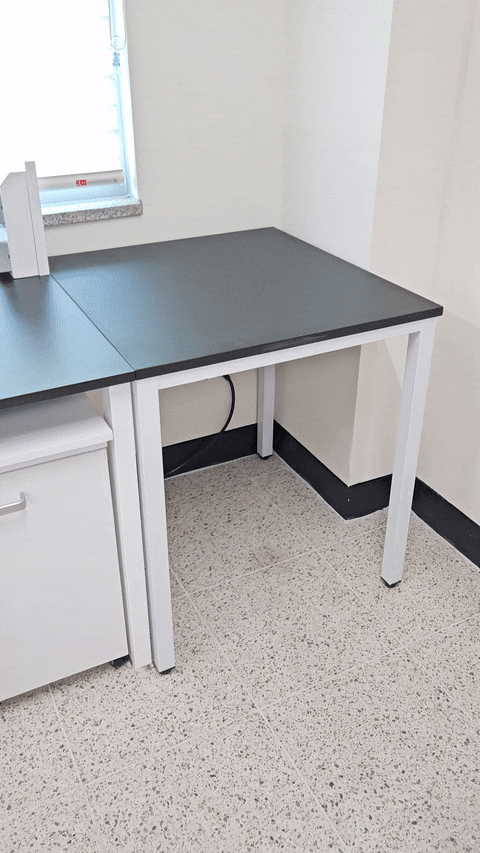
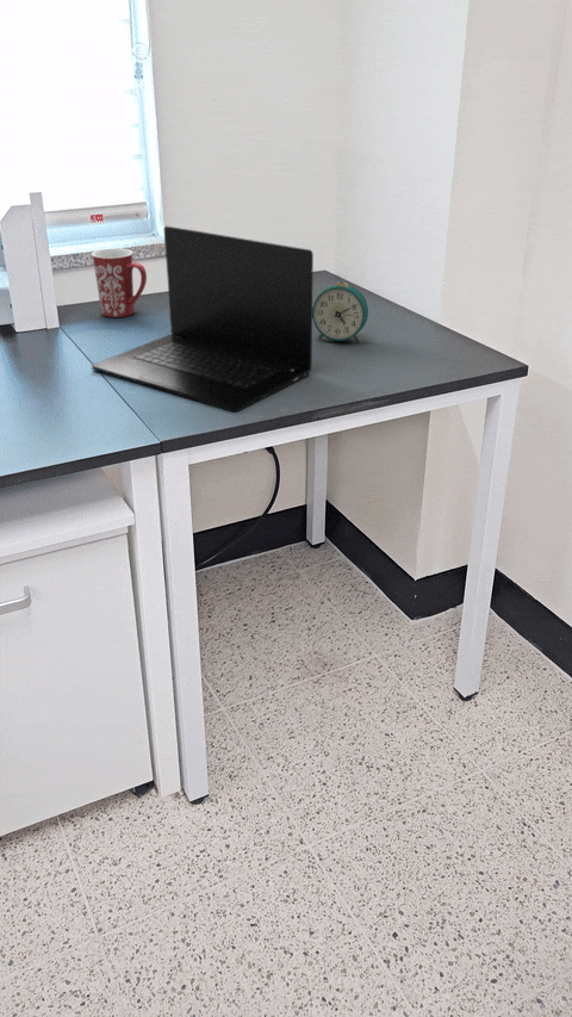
+ mug [91,247,148,318]
+ alarm clock [312,280,369,343]
+ laptop [91,225,315,413]
